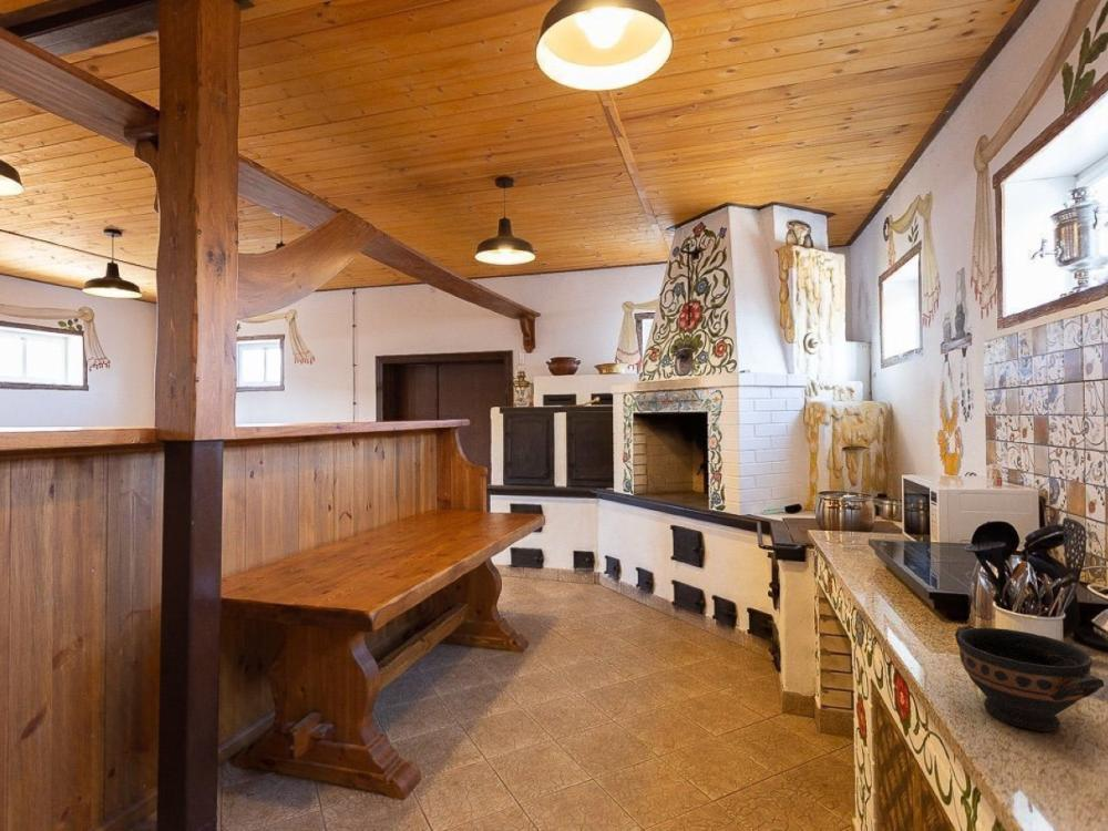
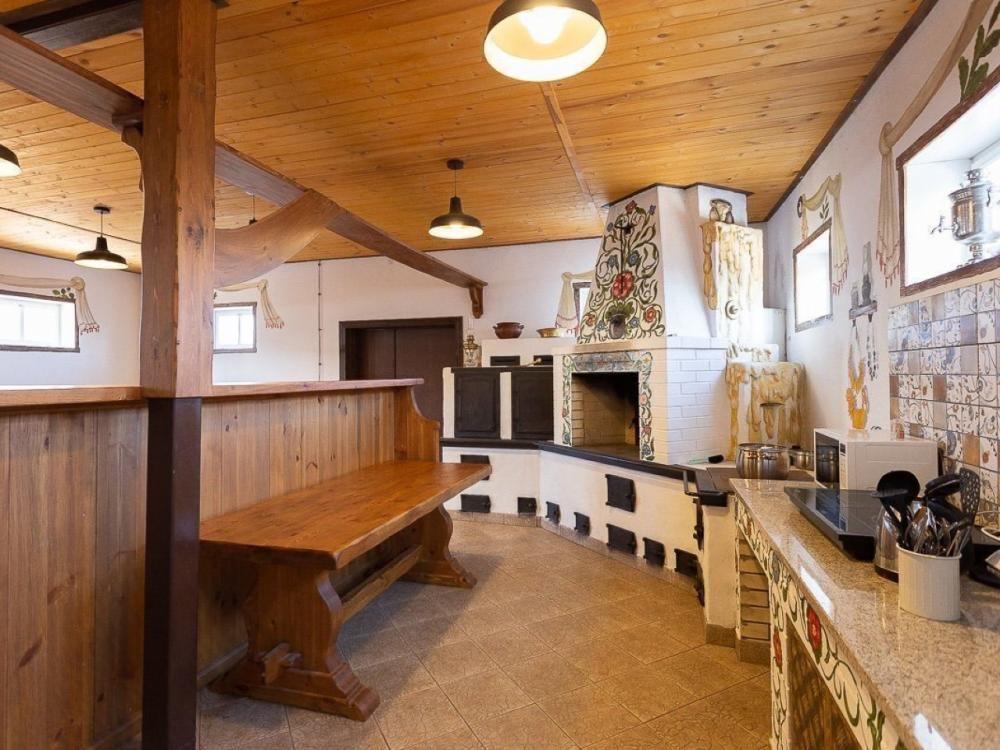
- bowl [954,625,1106,732]
